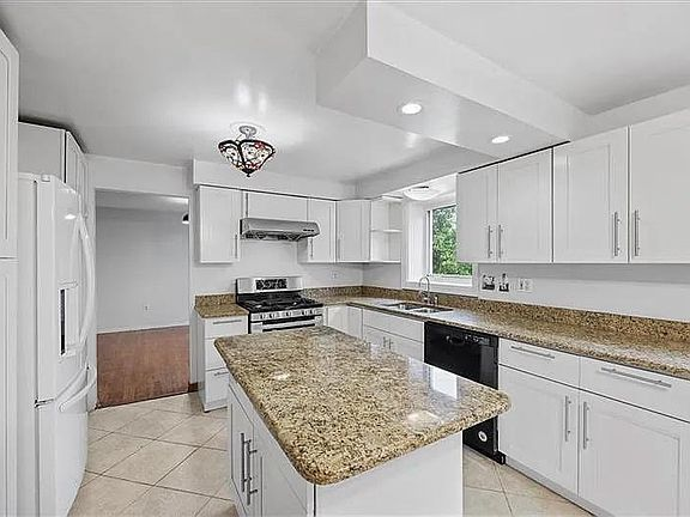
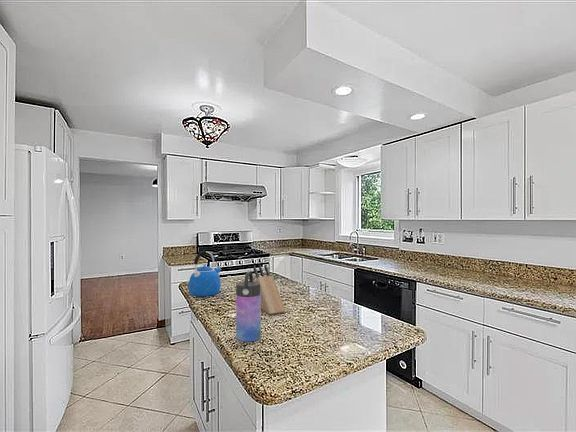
+ knife block [252,263,287,316]
+ water bottle [235,270,262,343]
+ kettle [188,250,222,297]
